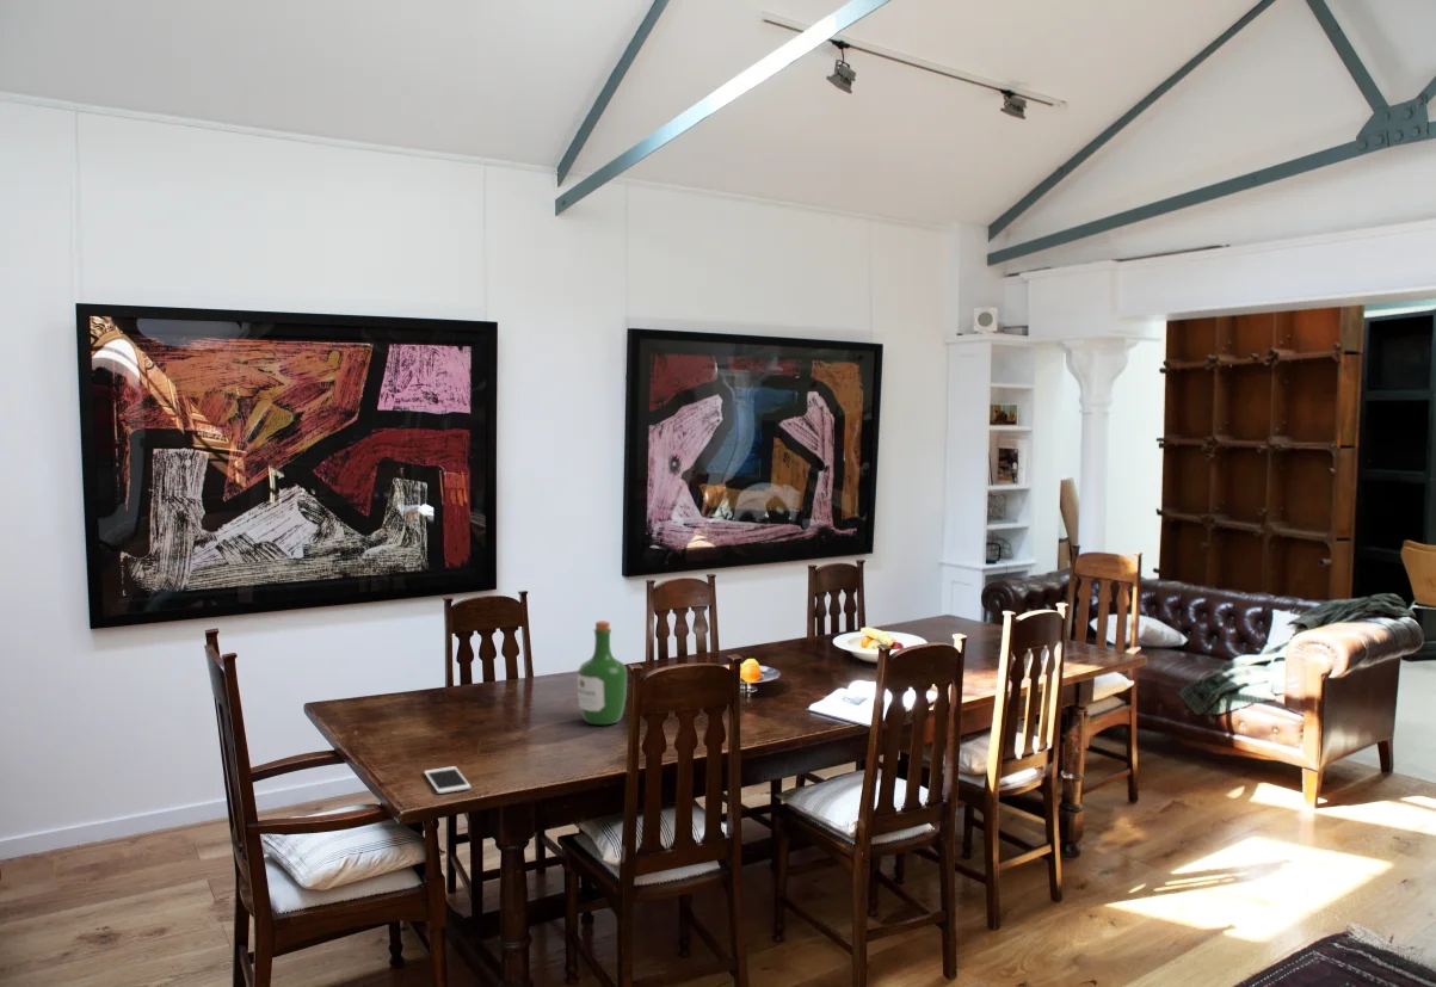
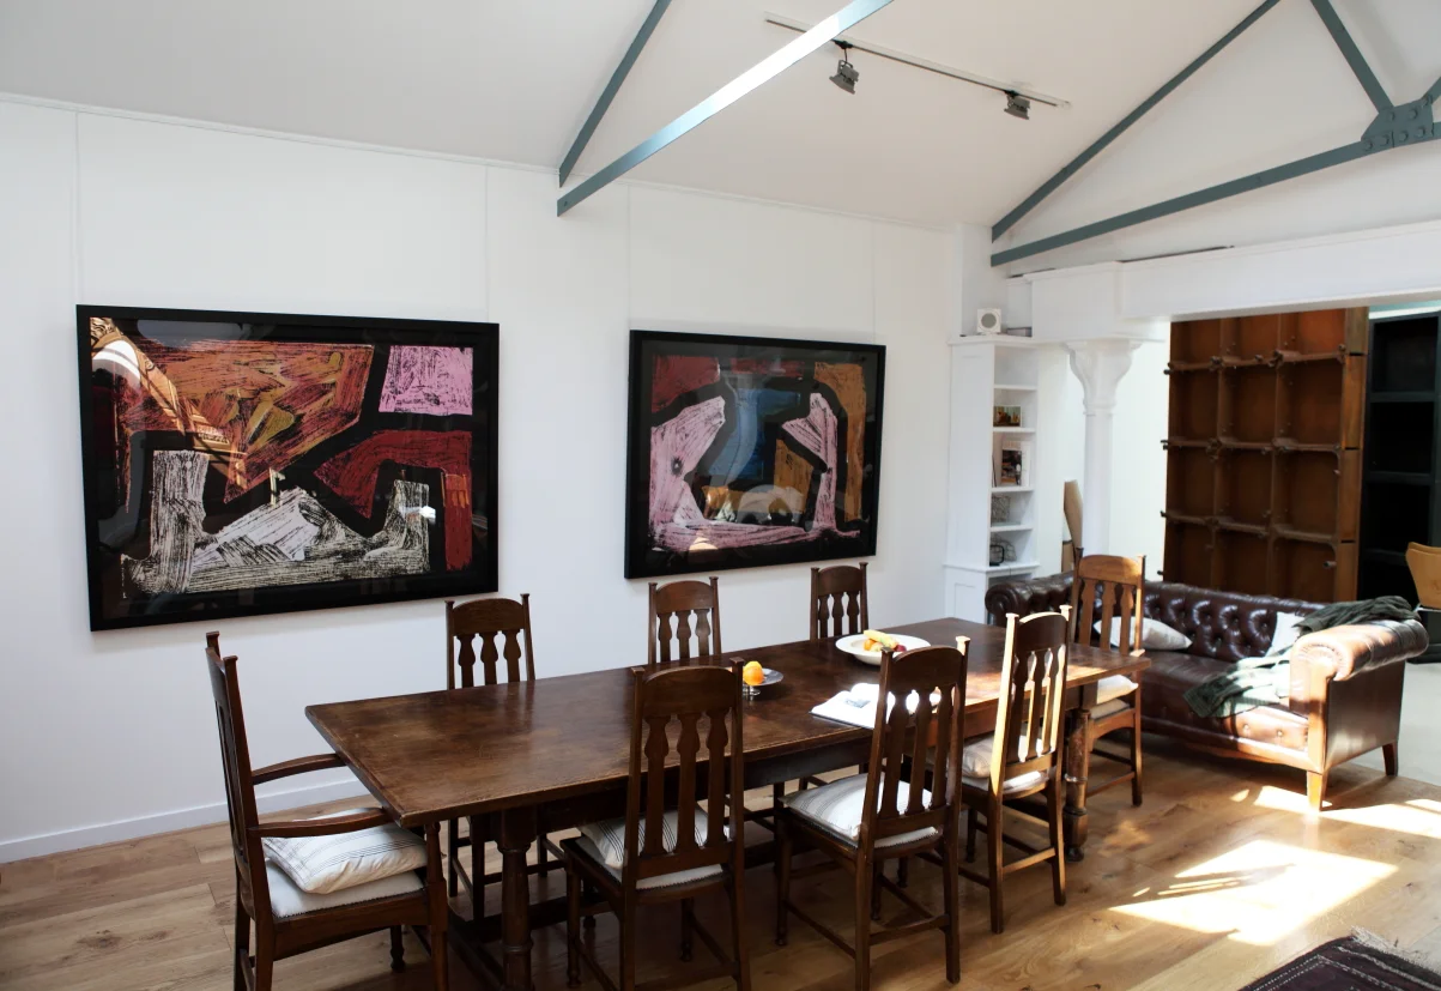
- wine bottle [577,619,628,726]
- cell phone [423,765,472,795]
